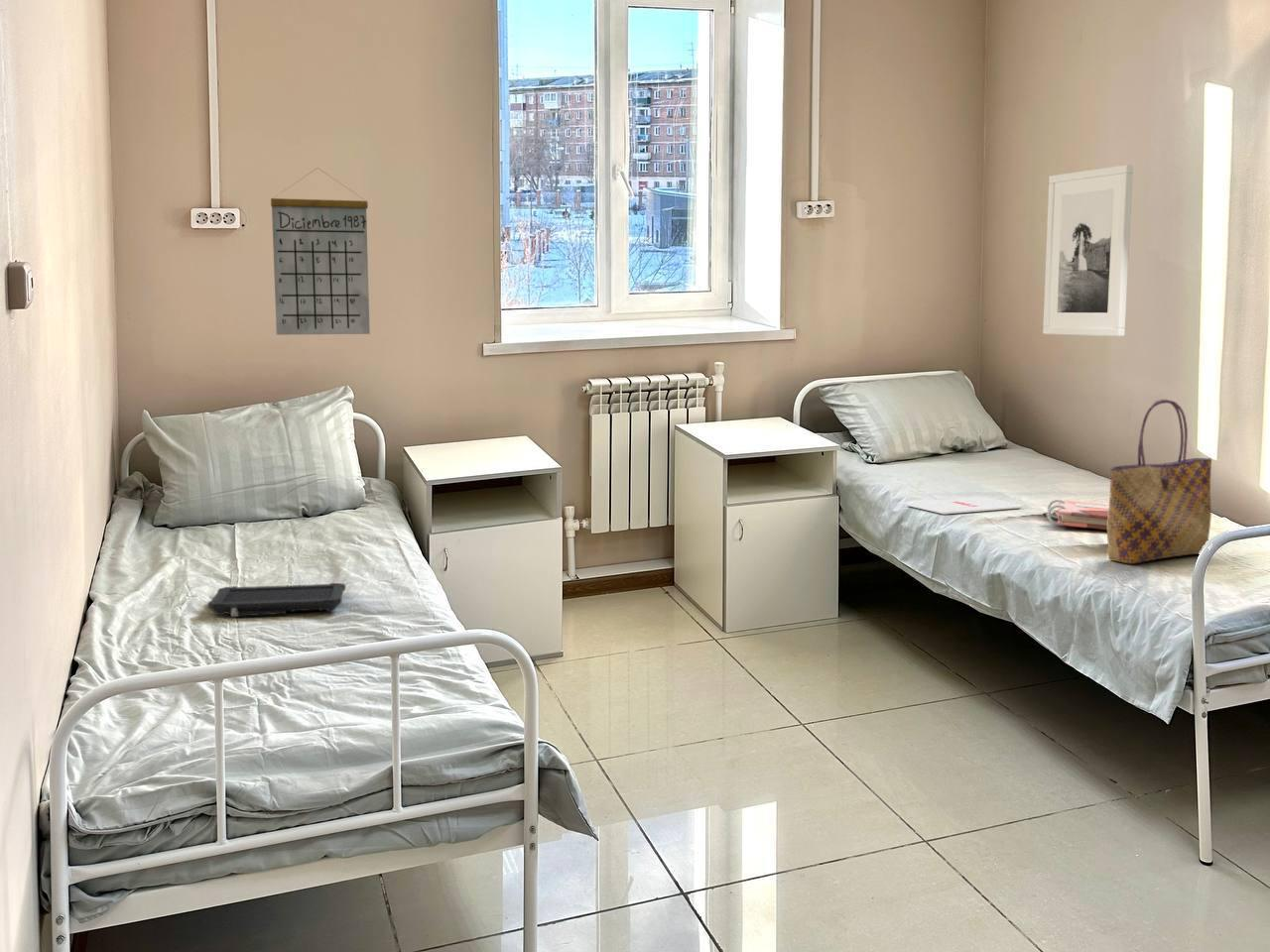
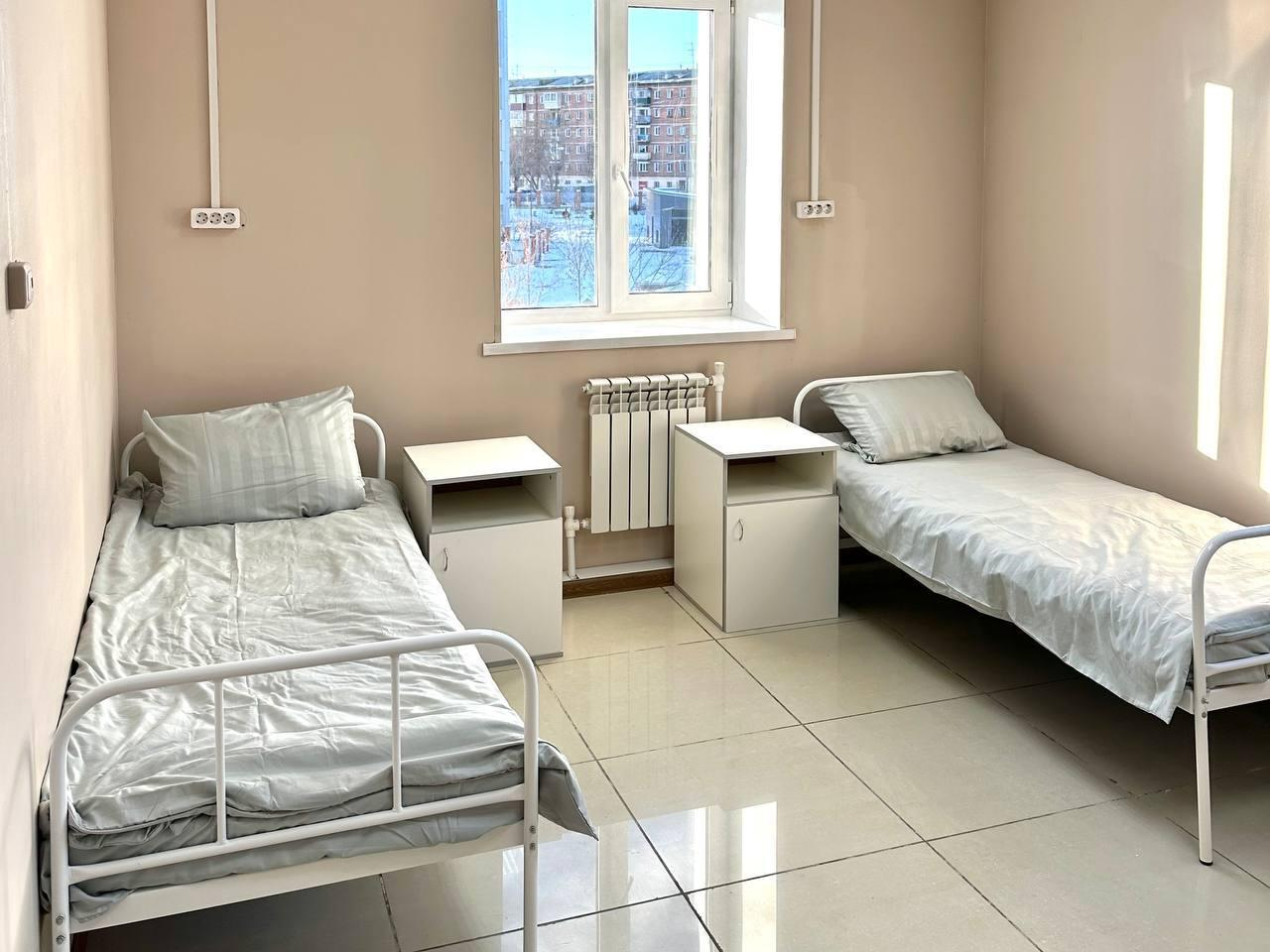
- phonebook [1046,498,1109,532]
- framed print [1042,164,1134,337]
- tablet [206,582,346,618]
- magazine [905,496,1024,515]
- calendar [270,167,371,336]
- tote bag [1106,398,1212,564]
